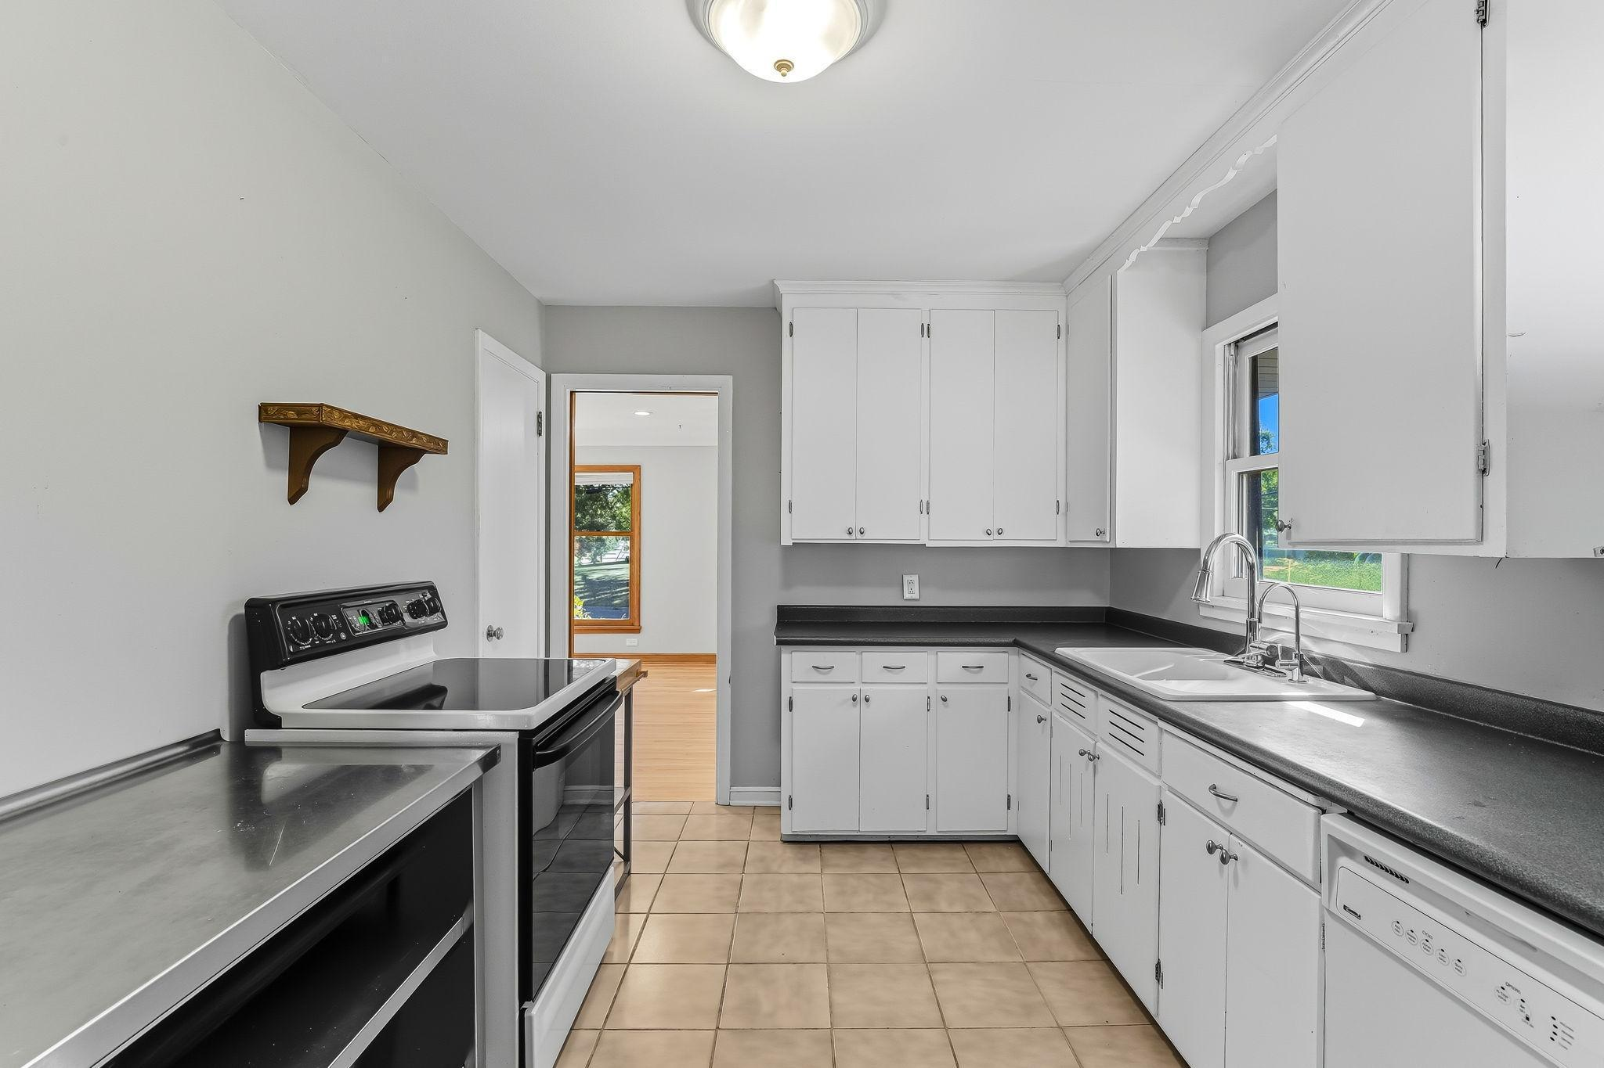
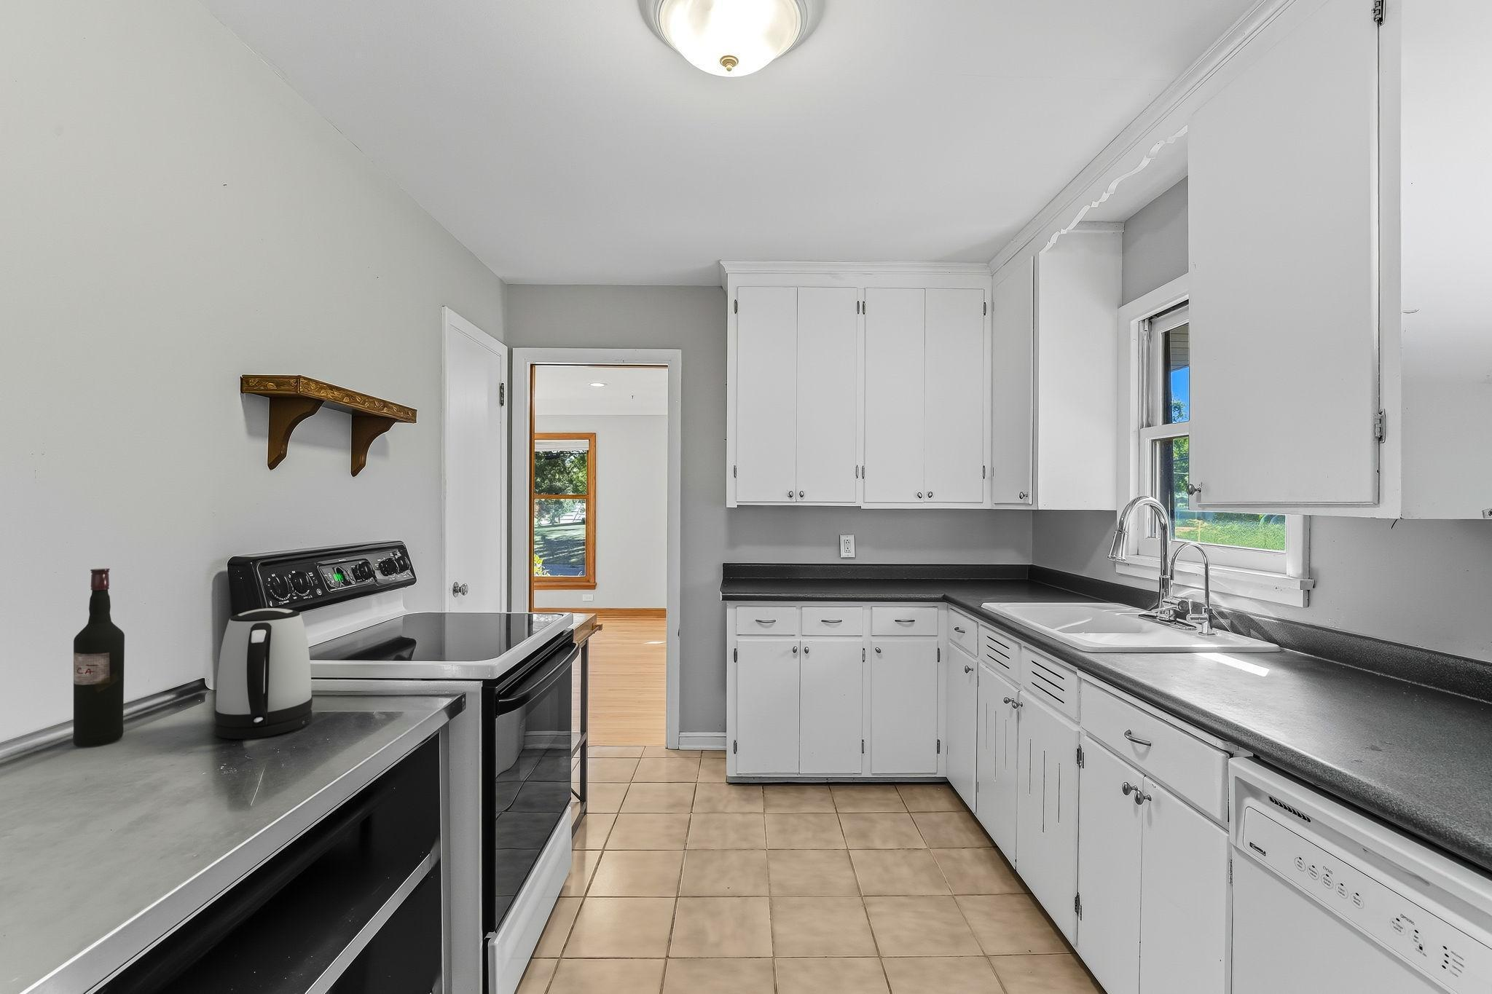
+ wine bottle [72,568,125,747]
+ kettle [213,607,313,740]
